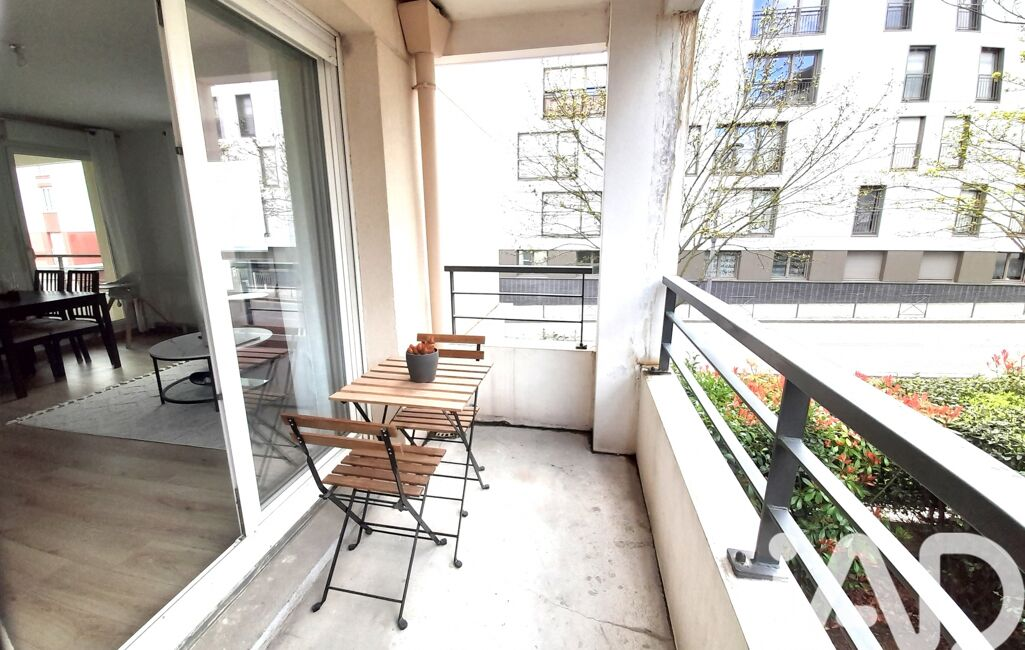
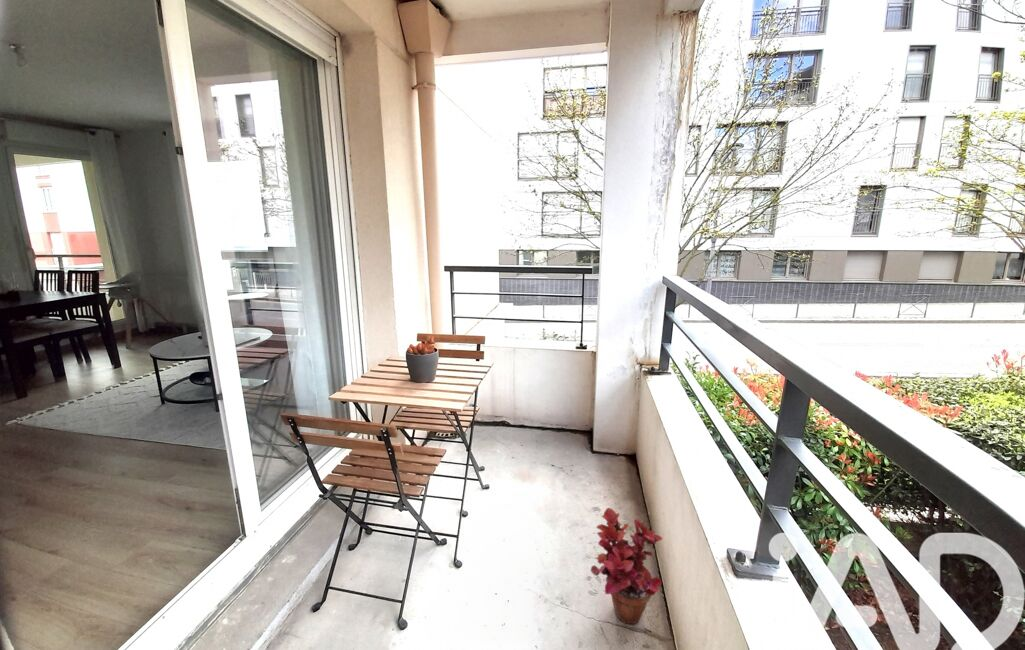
+ potted plant [590,507,663,625]
